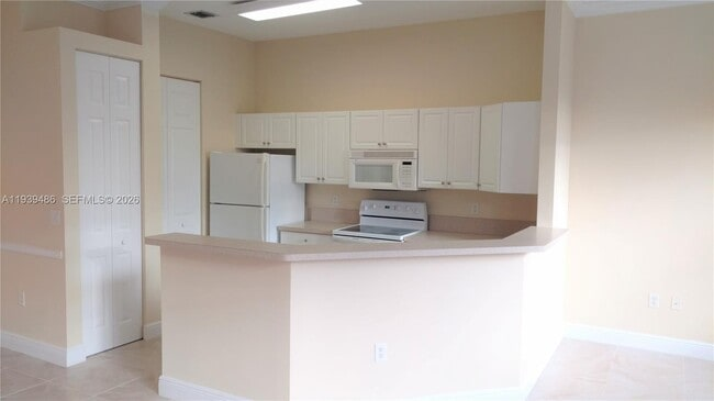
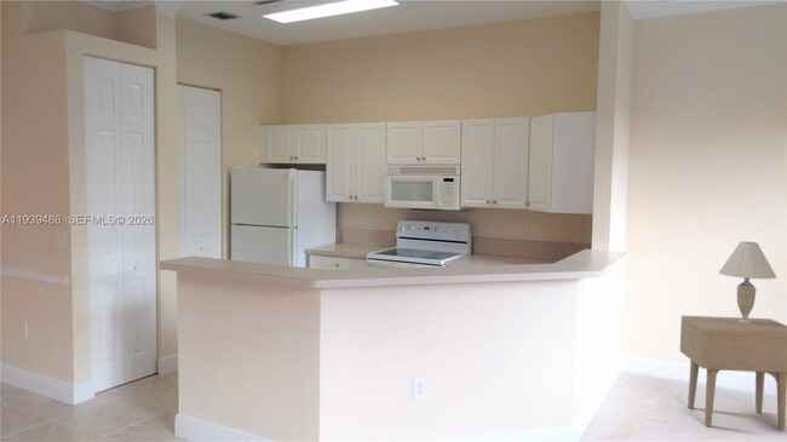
+ side table [679,315,787,432]
+ table lamp [718,241,777,323]
